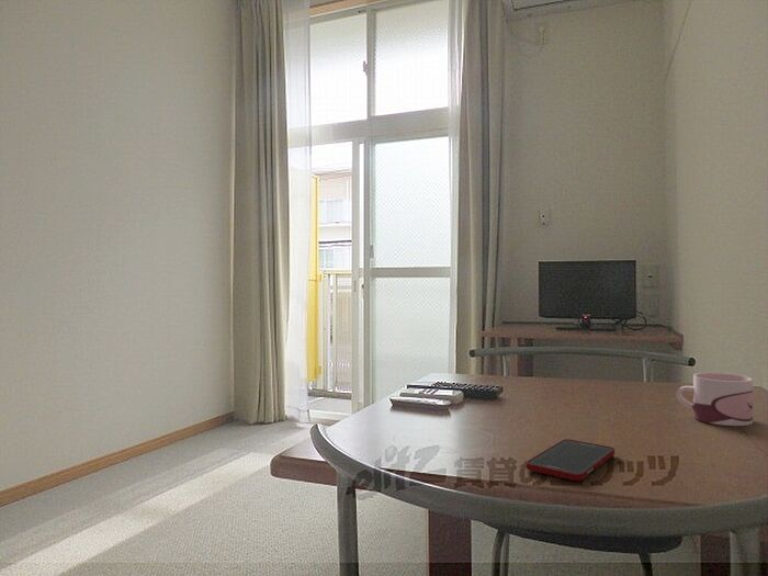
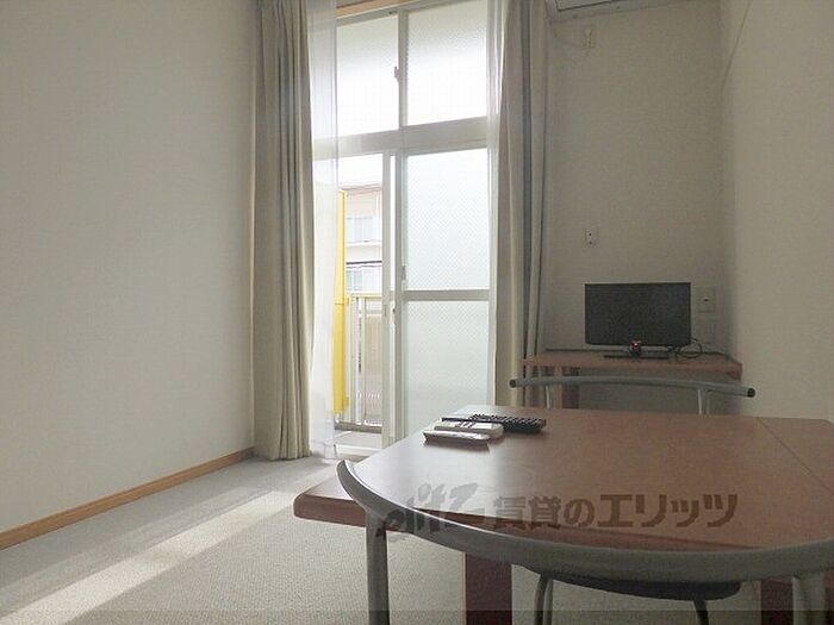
- cell phone [526,438,615,482]
- mug [675,372,754,427]
